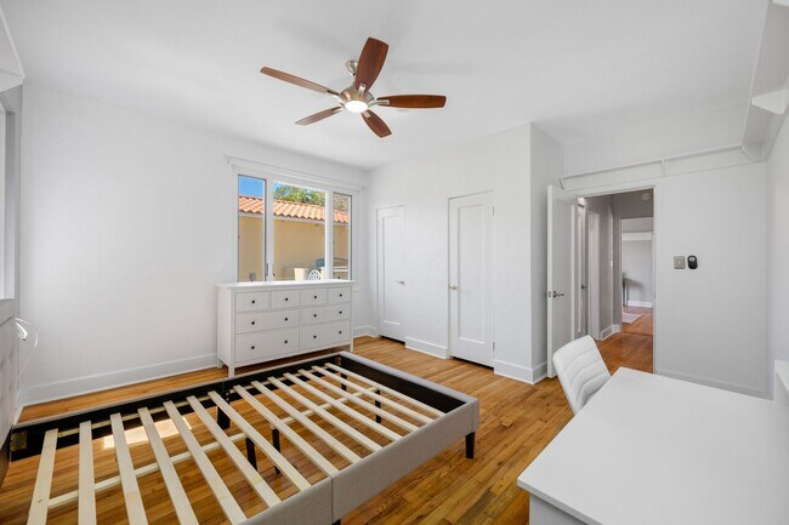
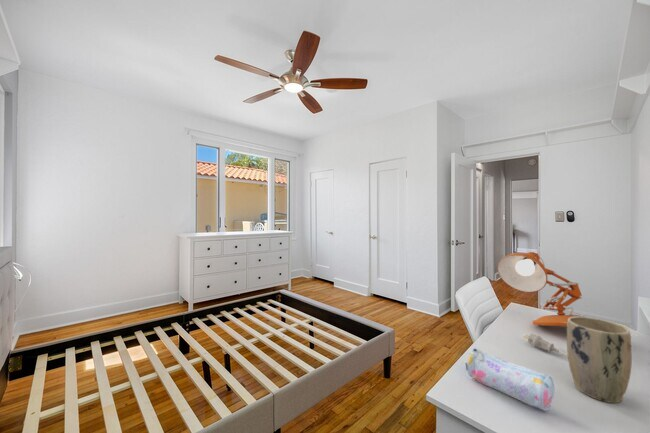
+ plant pot [566,316,633,404]
+ desk lamp [497,251,637,357]
+ pencil case [465,347,555,412]
